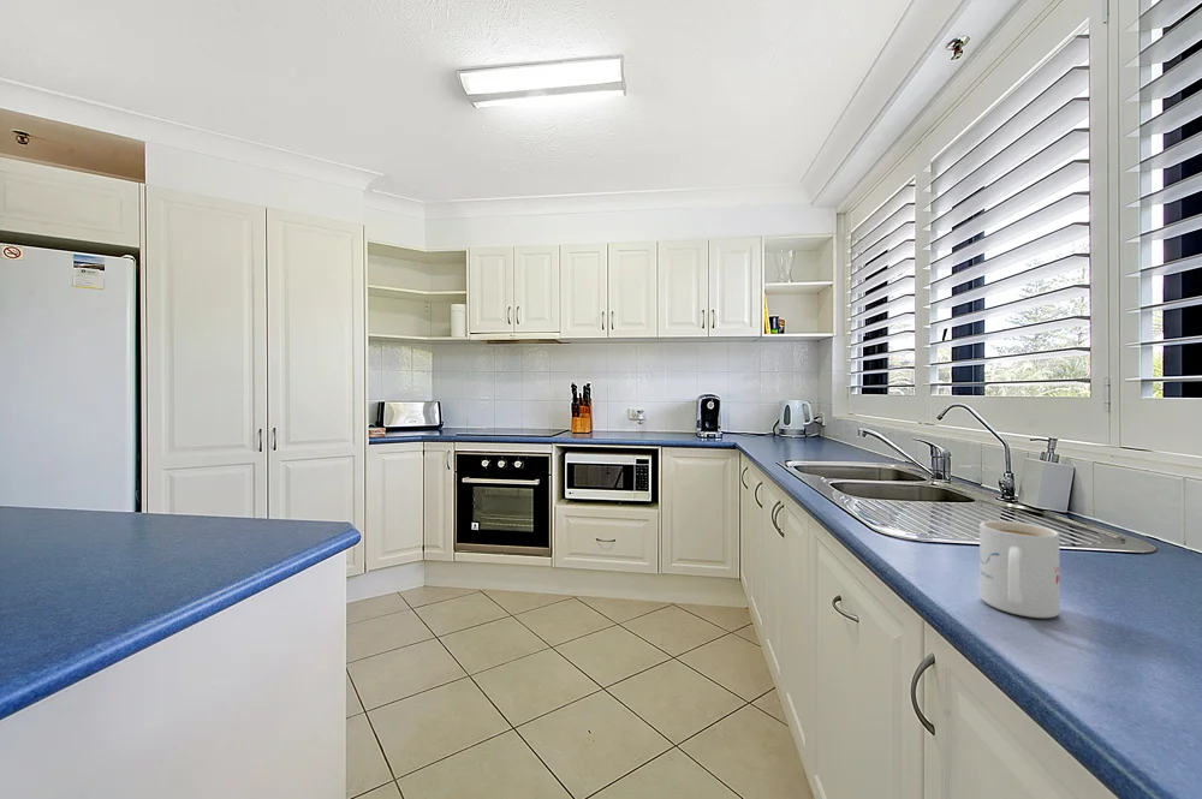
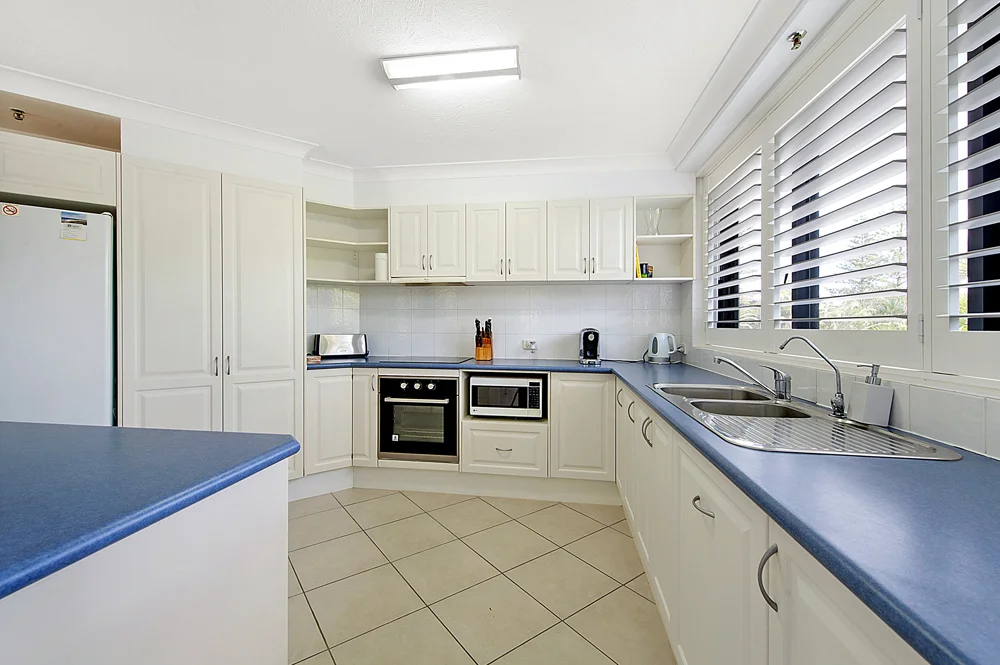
- mug [978,519,1061,619]
